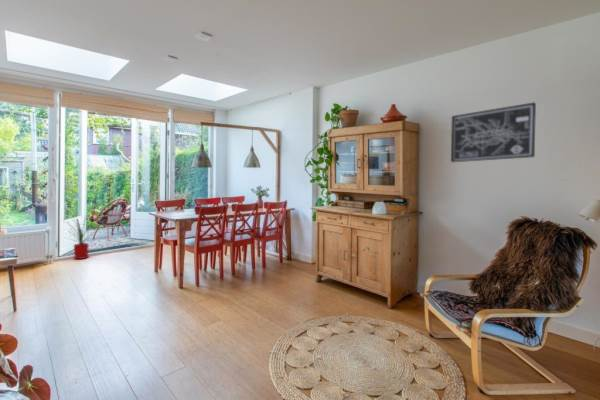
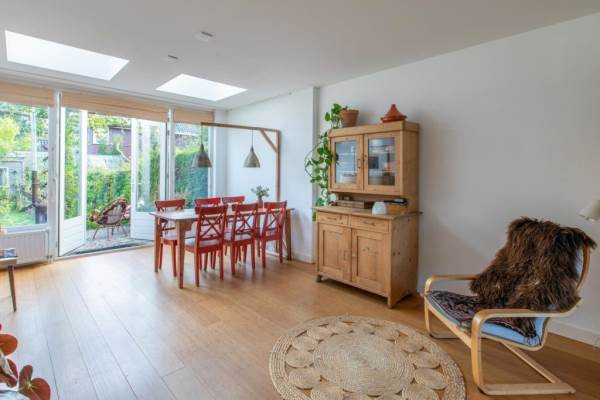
- wall art [450,101,537,163]
- house plant [61,213,100,260]
